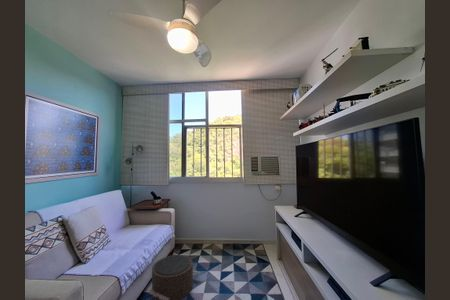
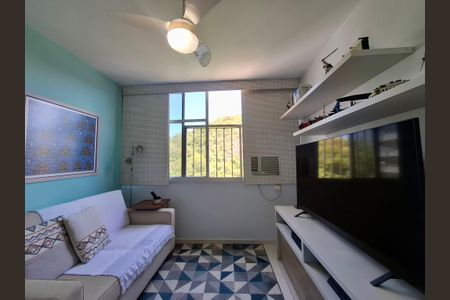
- pouf [147,254,202,300]
